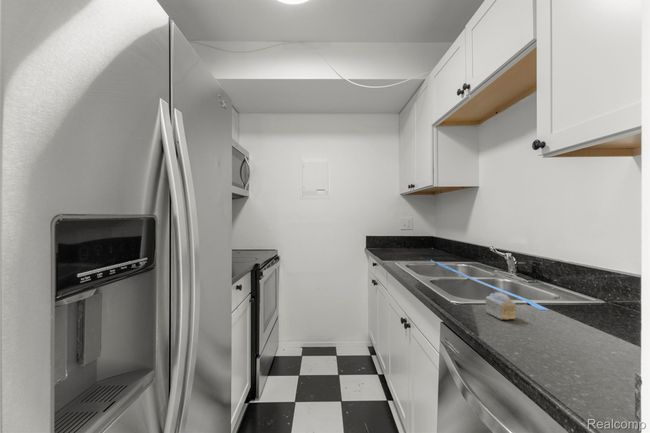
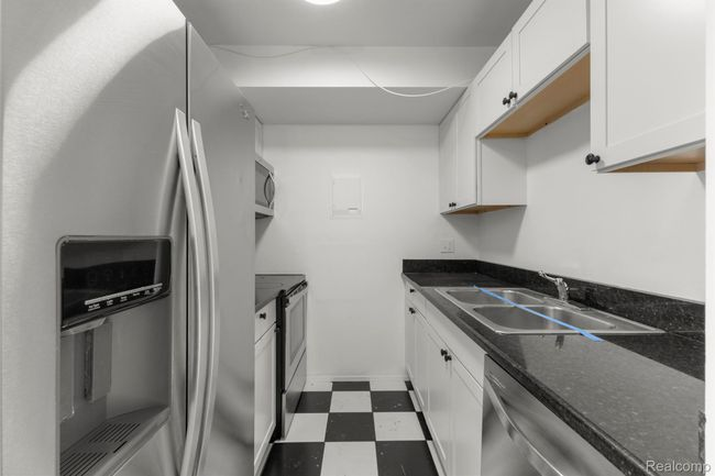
- cake slice [484,291,517,321]
